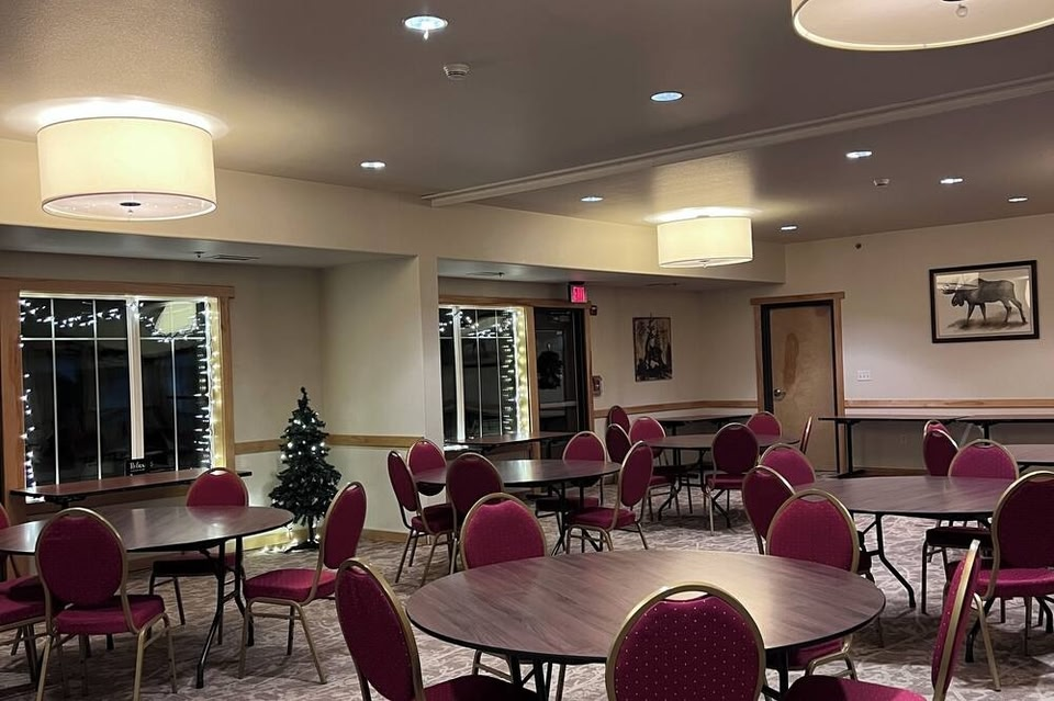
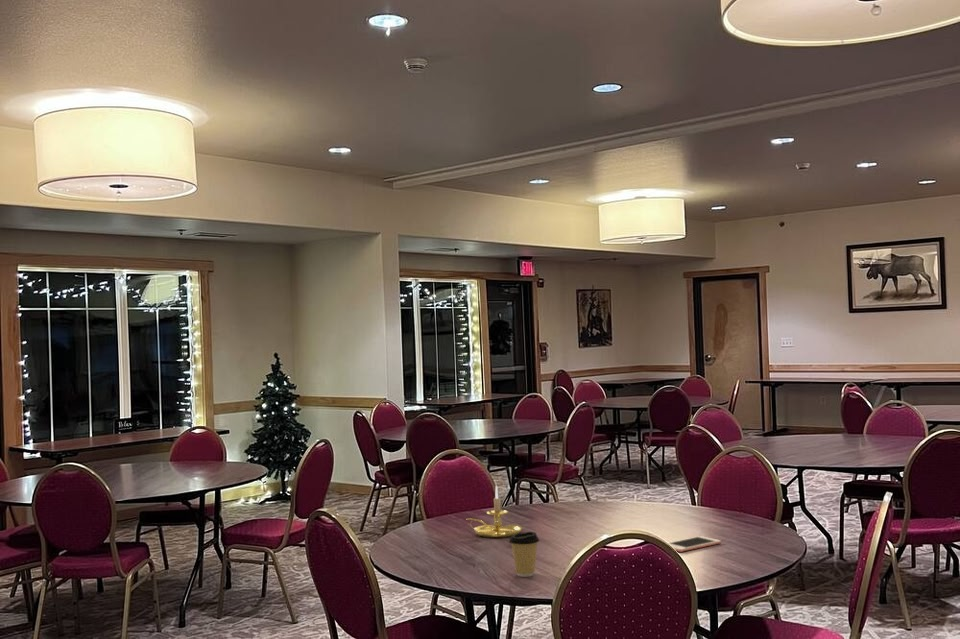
+ cell phone [667,535,722,553]
+ candle holder [465,484,523,538]
+ coffee cup [508,531,540,578]
